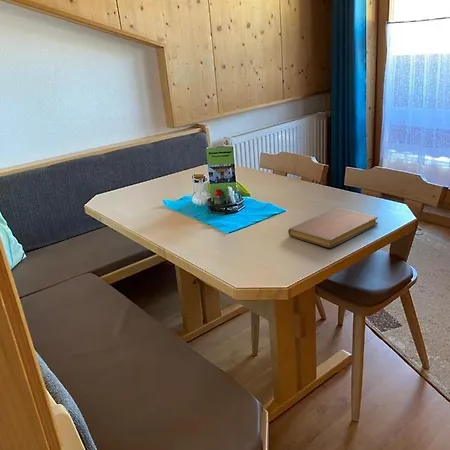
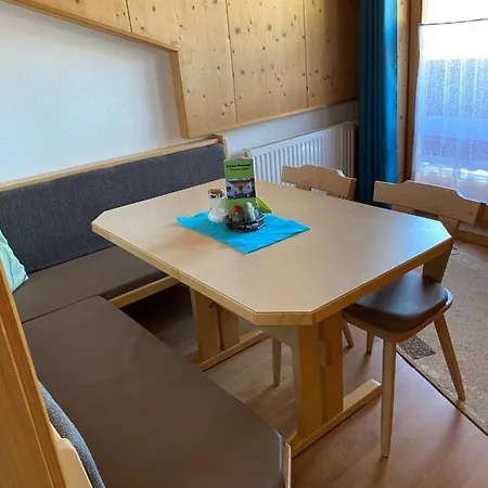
- notebook [287,207,379,249]
